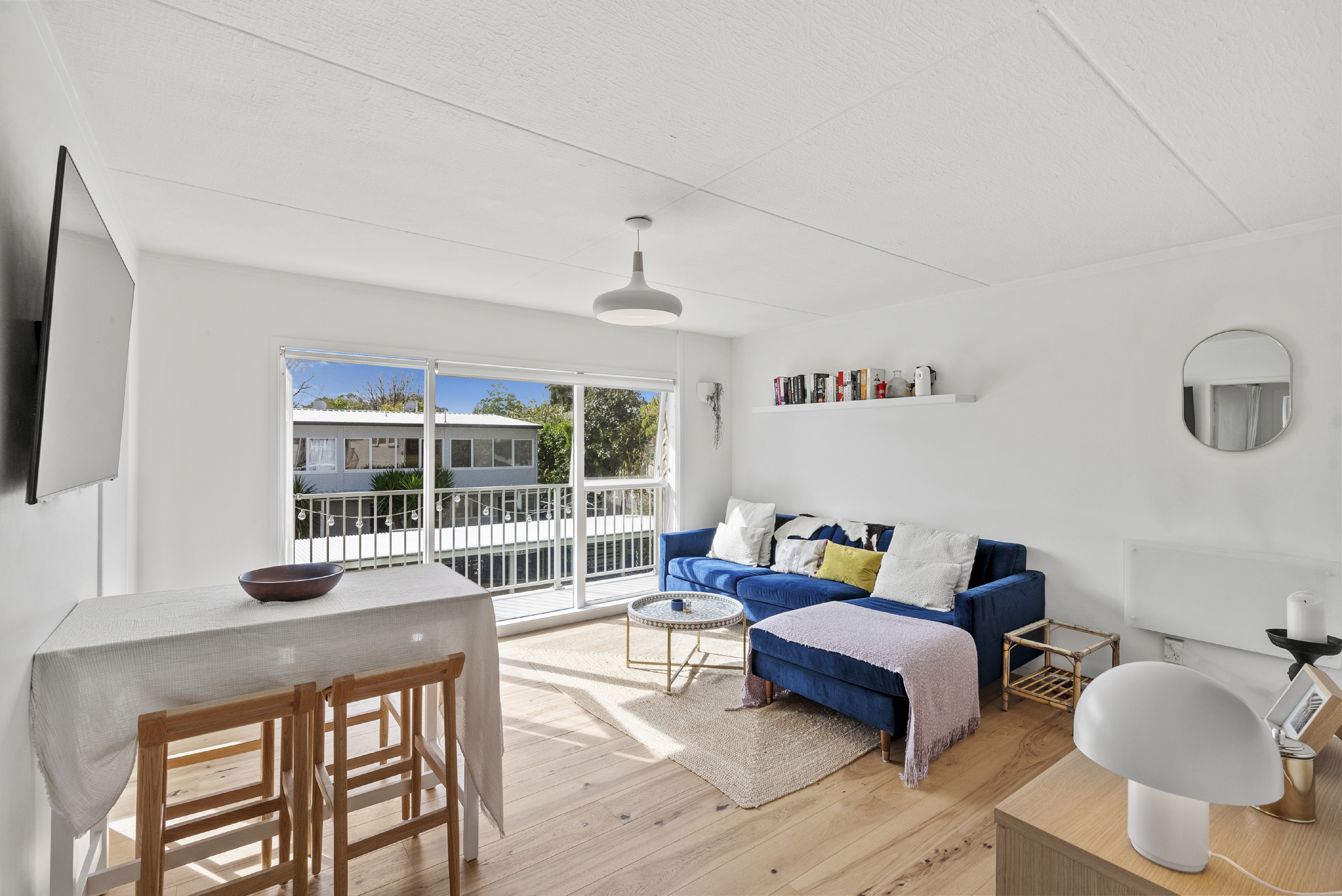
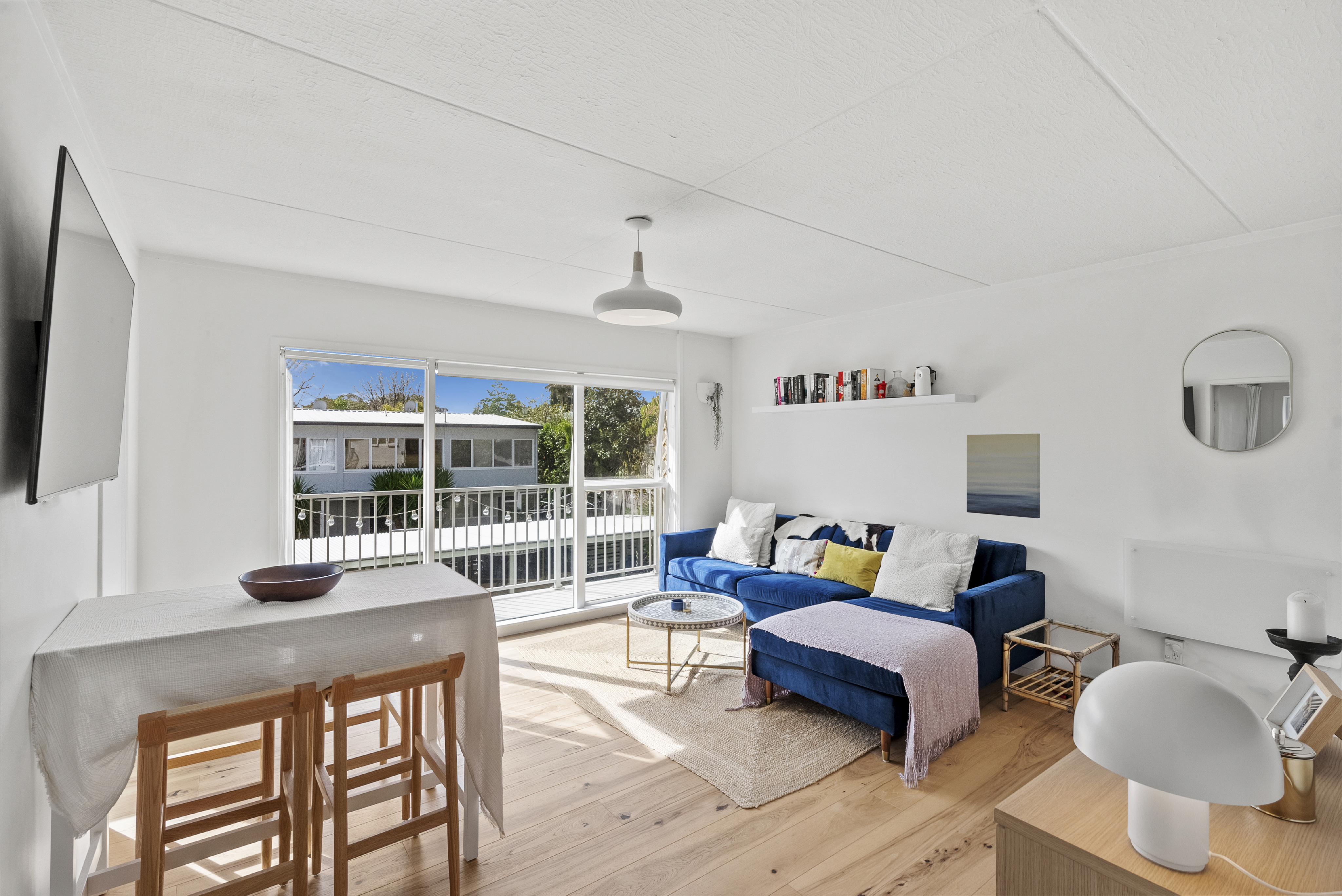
+ wall art [967,433,1040,519]
